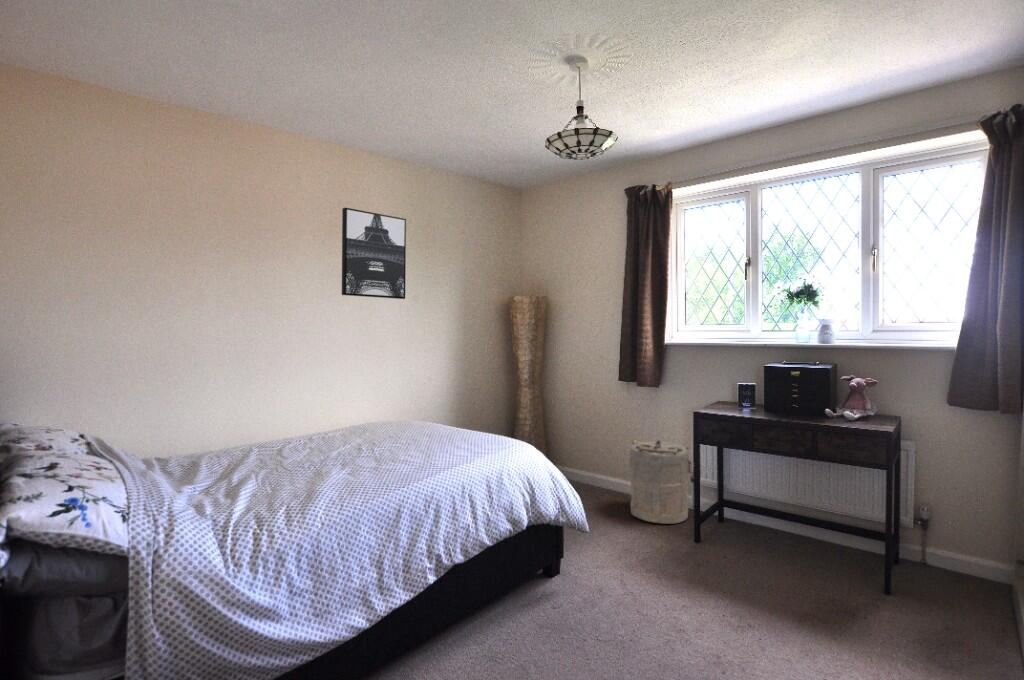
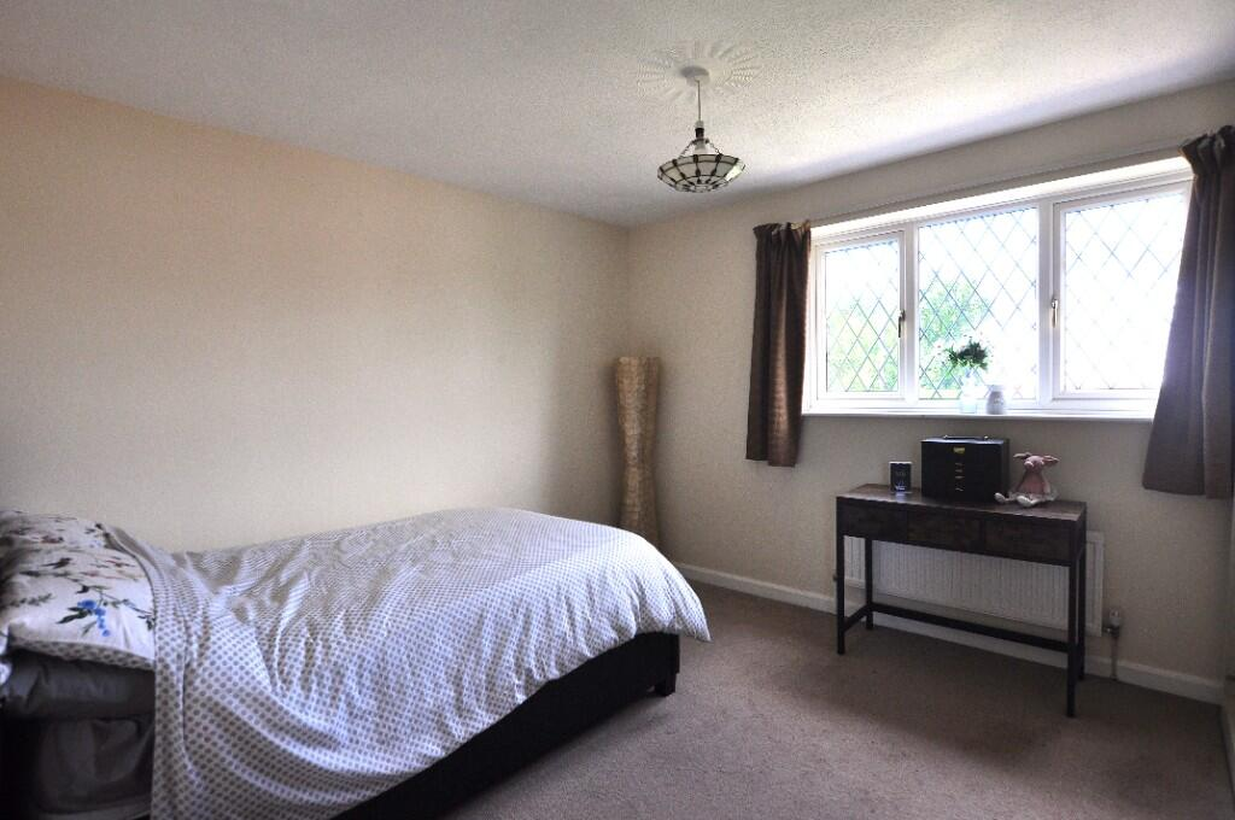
- wall art [341,207,407,300]
- laundry hamper [628,439,694,525]
